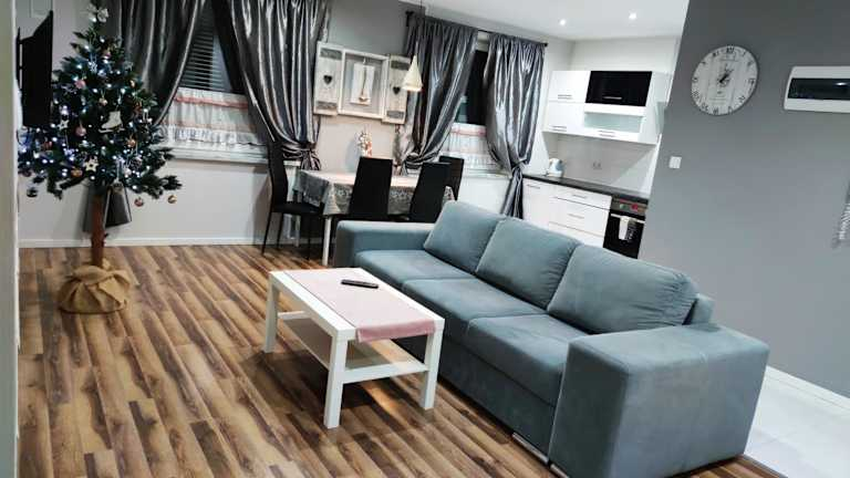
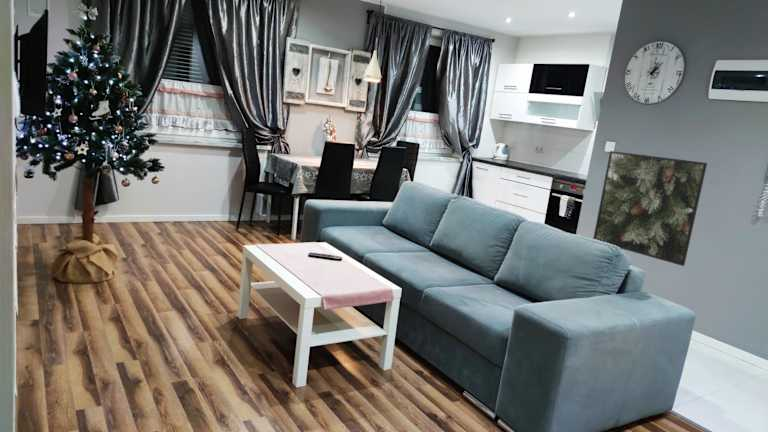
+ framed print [592,150,708,267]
